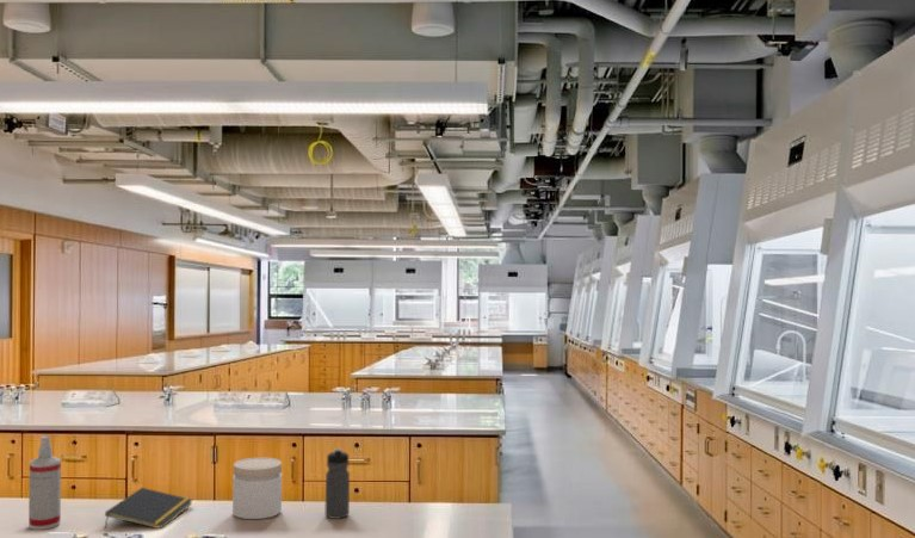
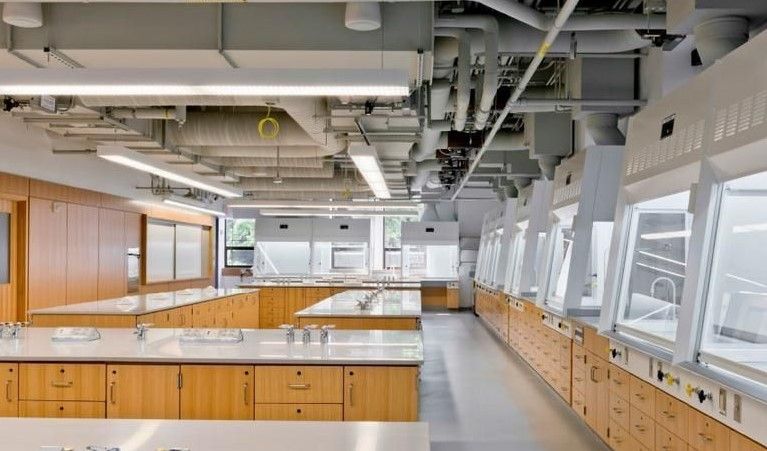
- spray bottle [27,435,62,531]
- notepad [104,487,193,530]
- water bottle [324,447,351,520]
- jar [231,456,283,520]
